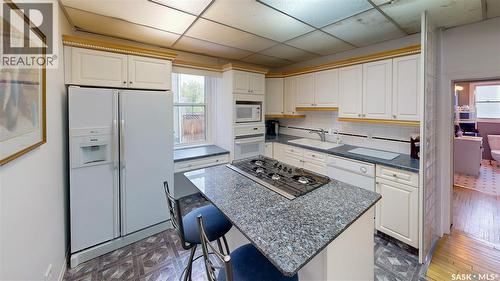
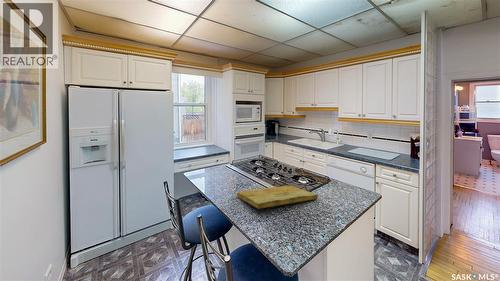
+ cutting board [236,185,319,210]
